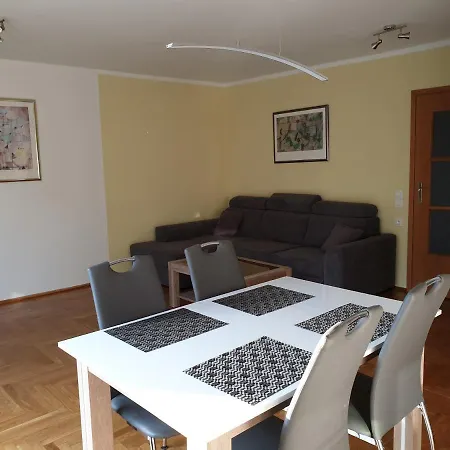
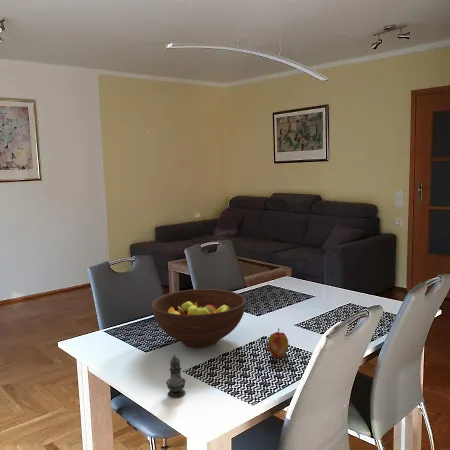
+ fruit bowl [151,288,247,349]
+ apple [267,327,289,359]
+ salt shaker [165,354,187,399]
